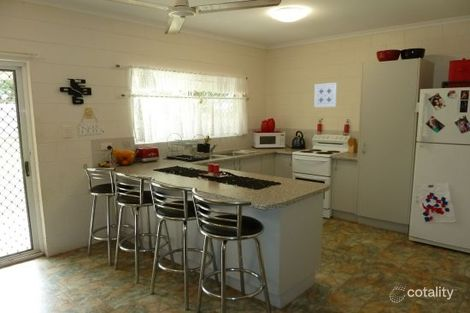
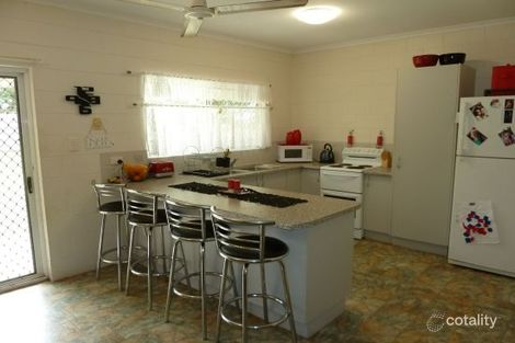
- wall art [313,82,338,108]
